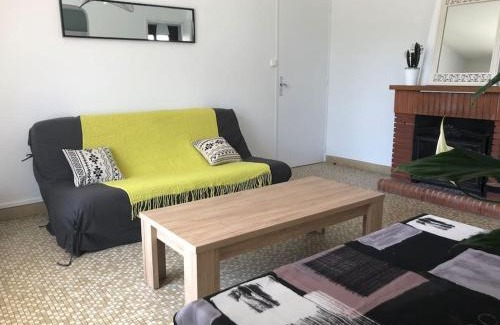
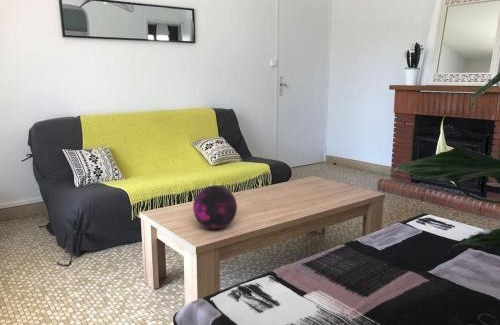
+ decorative orb [192,185,238,230]
